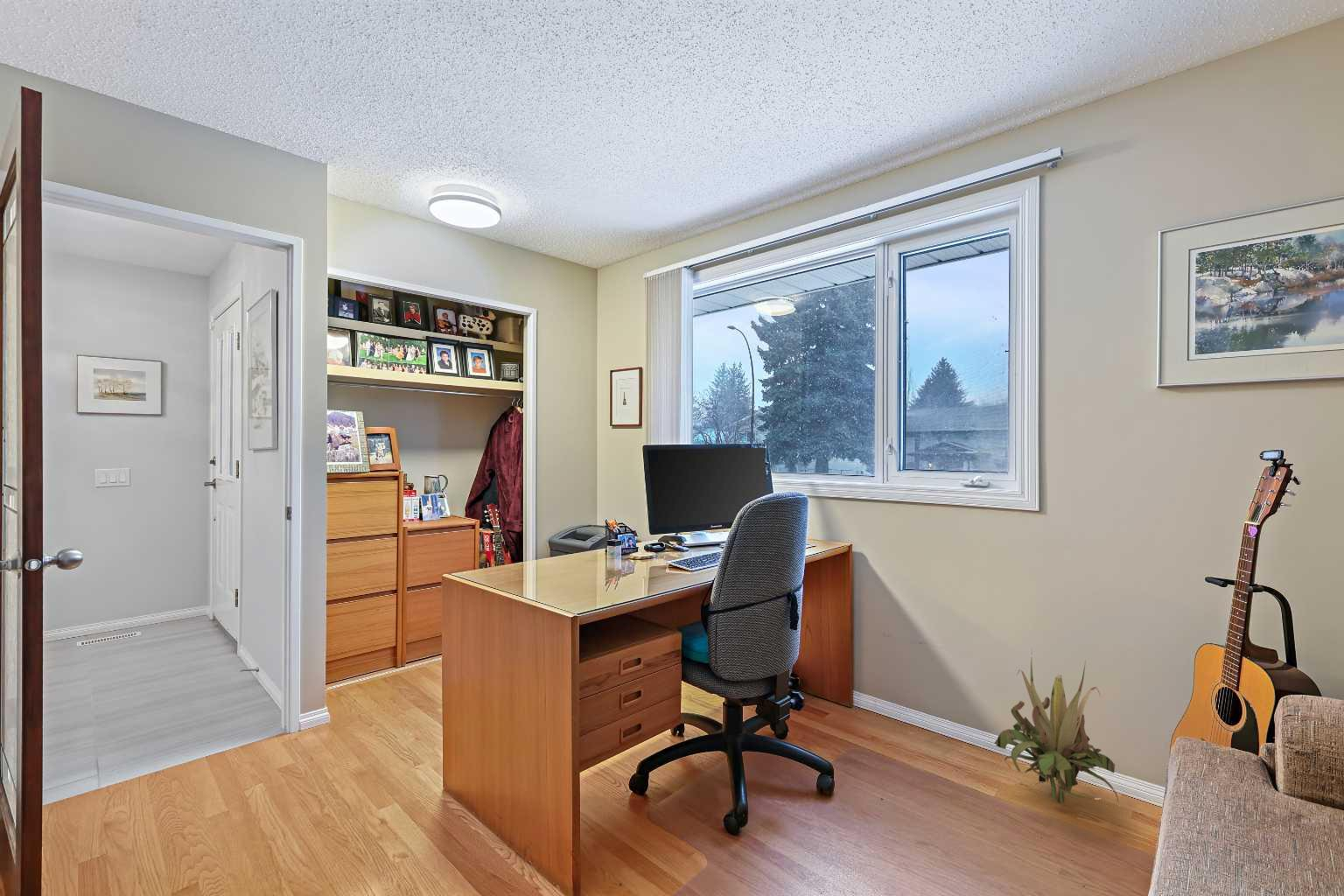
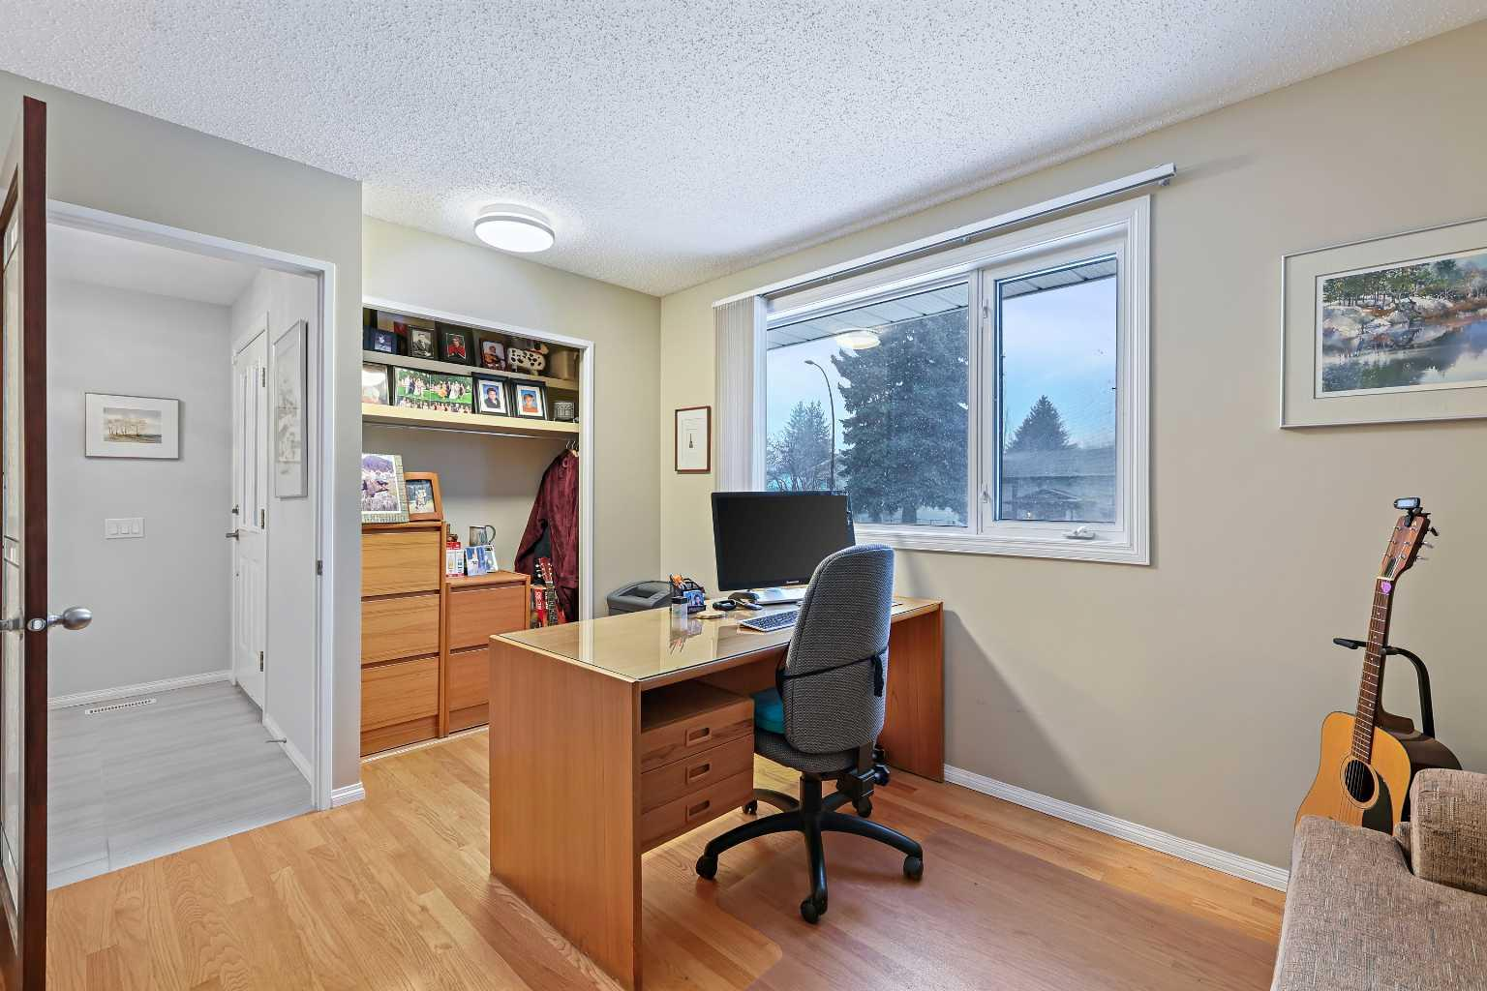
- decorative plant [993,647,1120,804]
